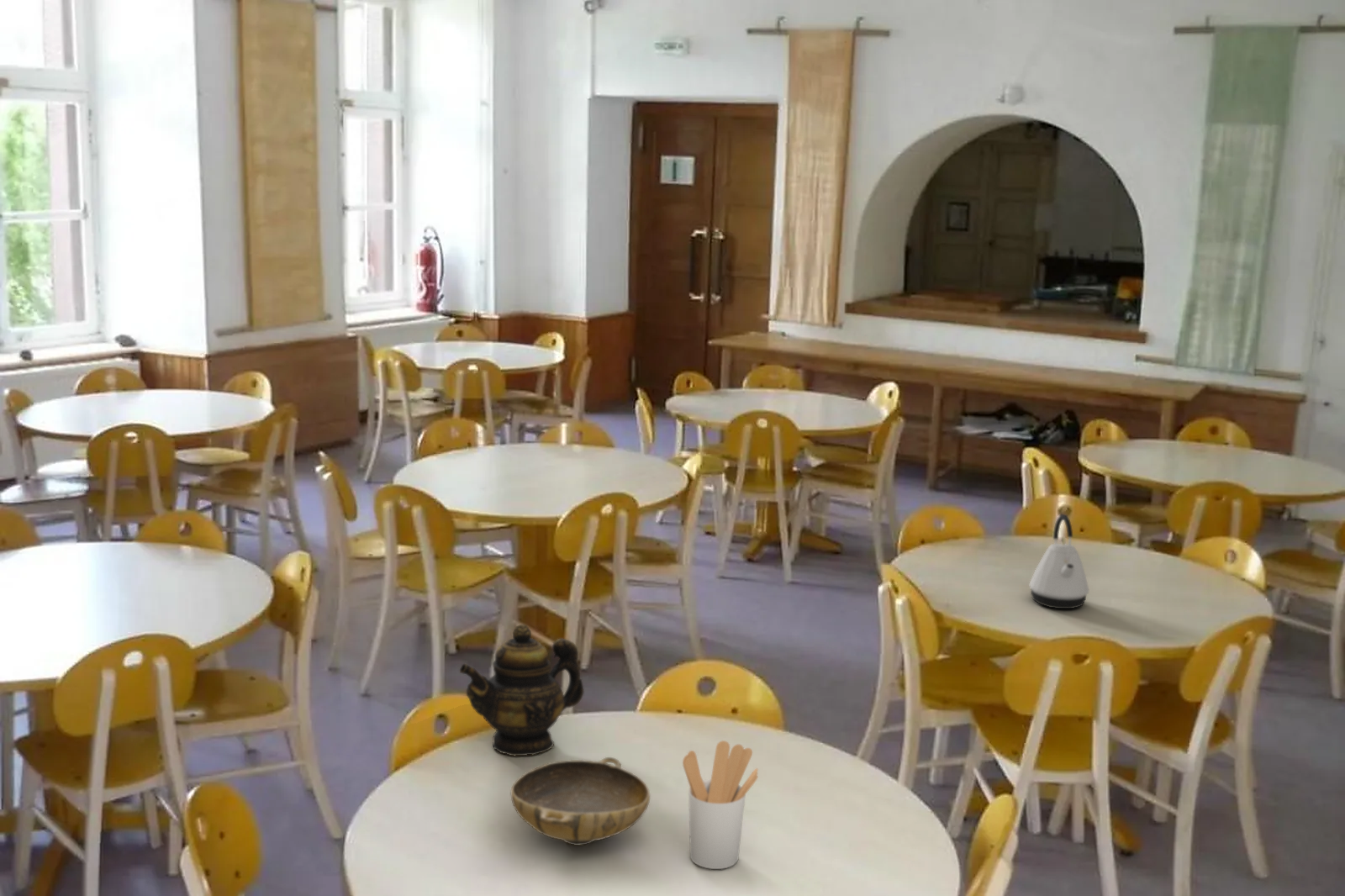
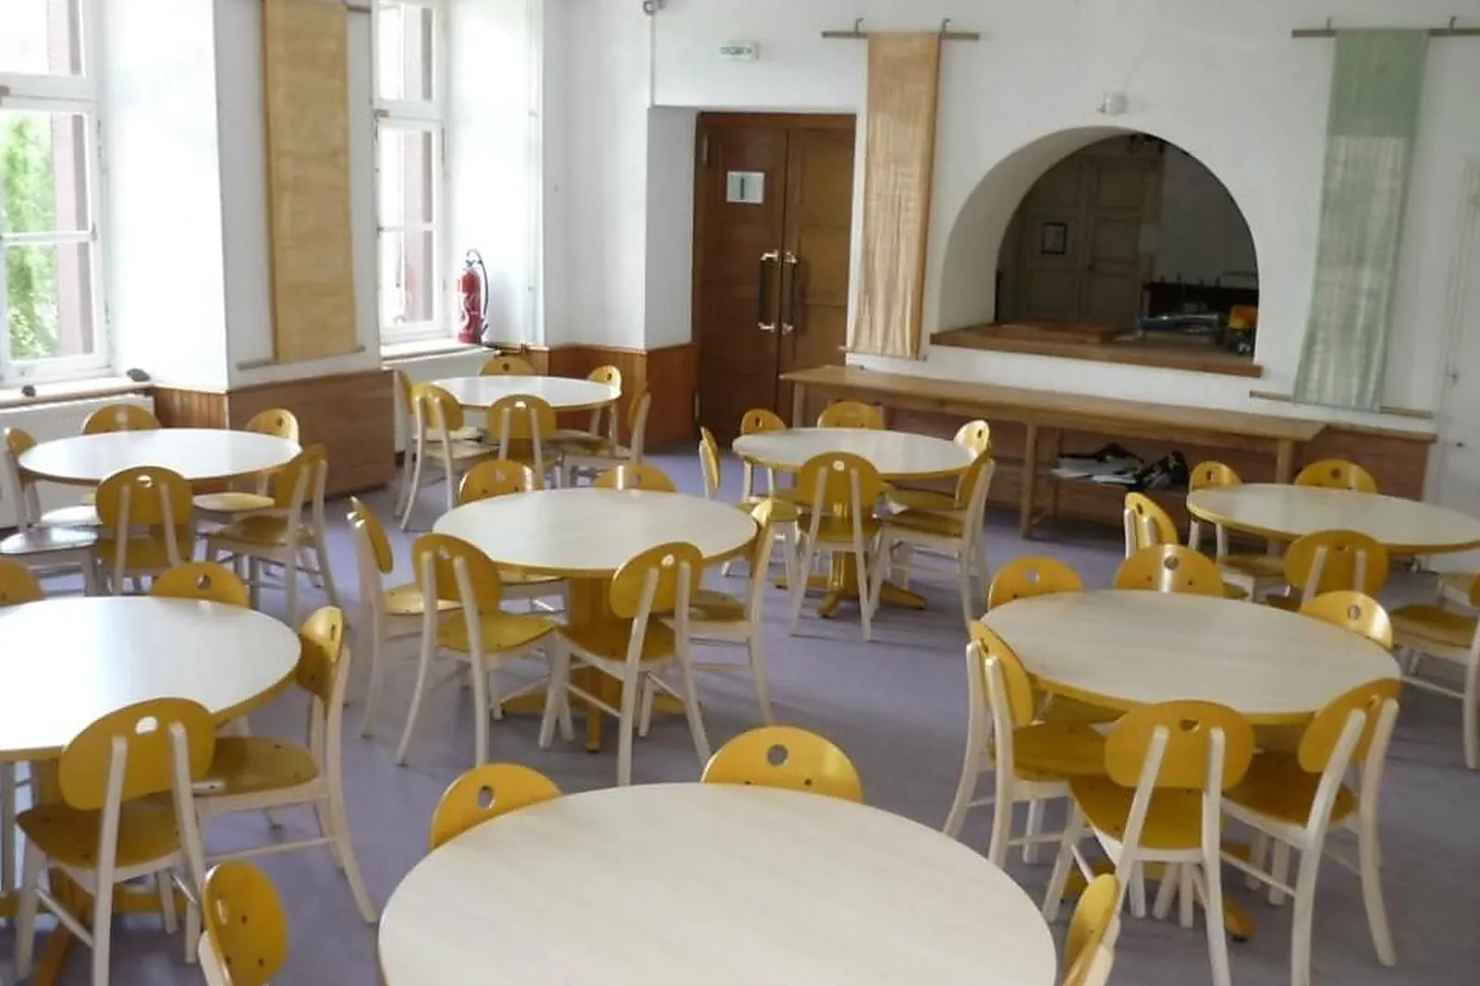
- bowl [510,756,651,846]
- utensil holder [682,740,759,870]
- teapot [459,623,585,756]
- kettle [1029,514,1089,609]
